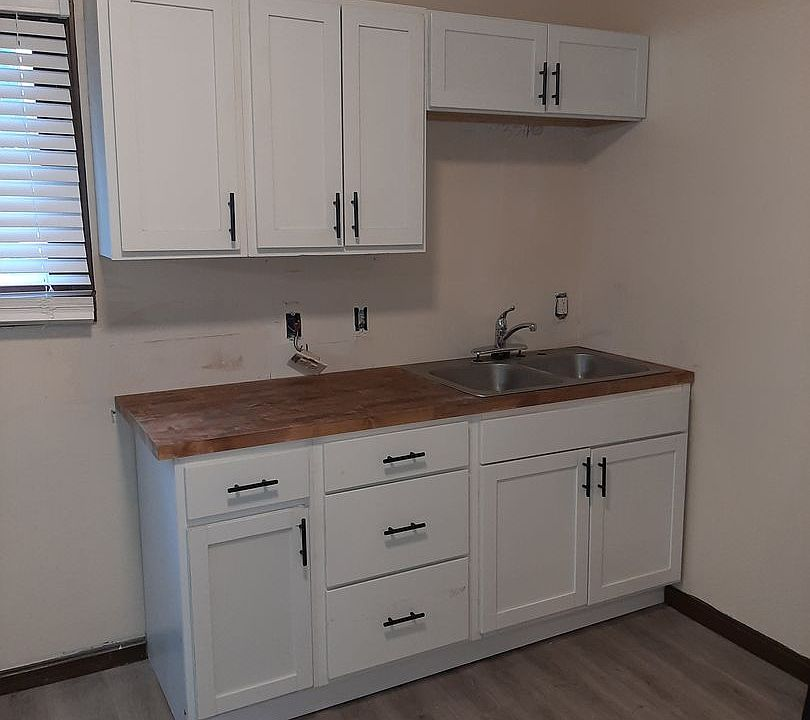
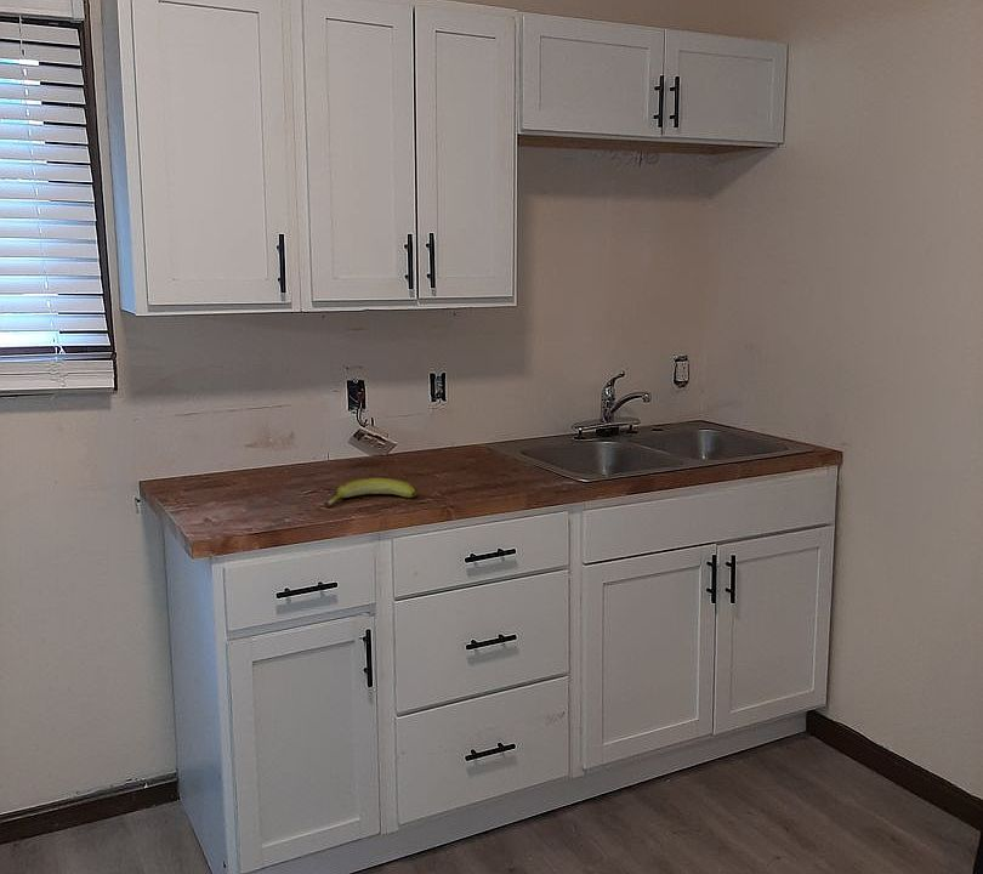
+ banana [323,476,419,506]
